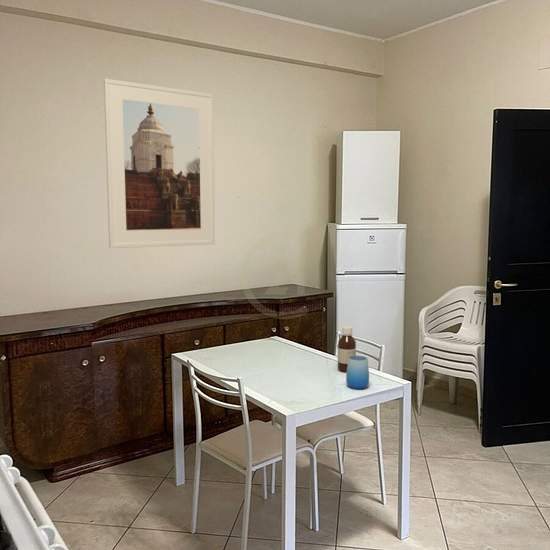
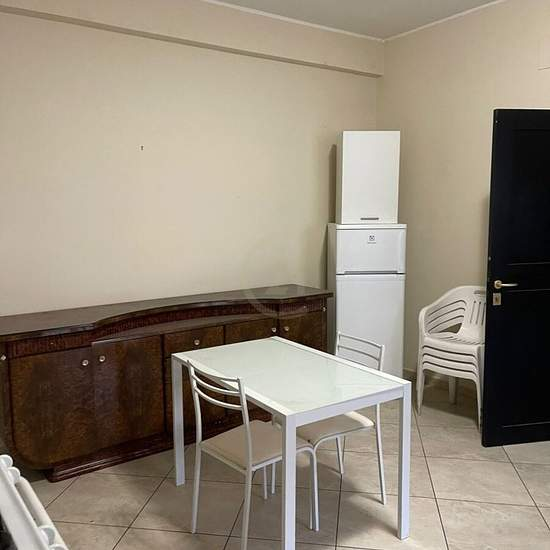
- cup [345,355,370,390]
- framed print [103,78,216,249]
- bottle [337,325,357,373]
